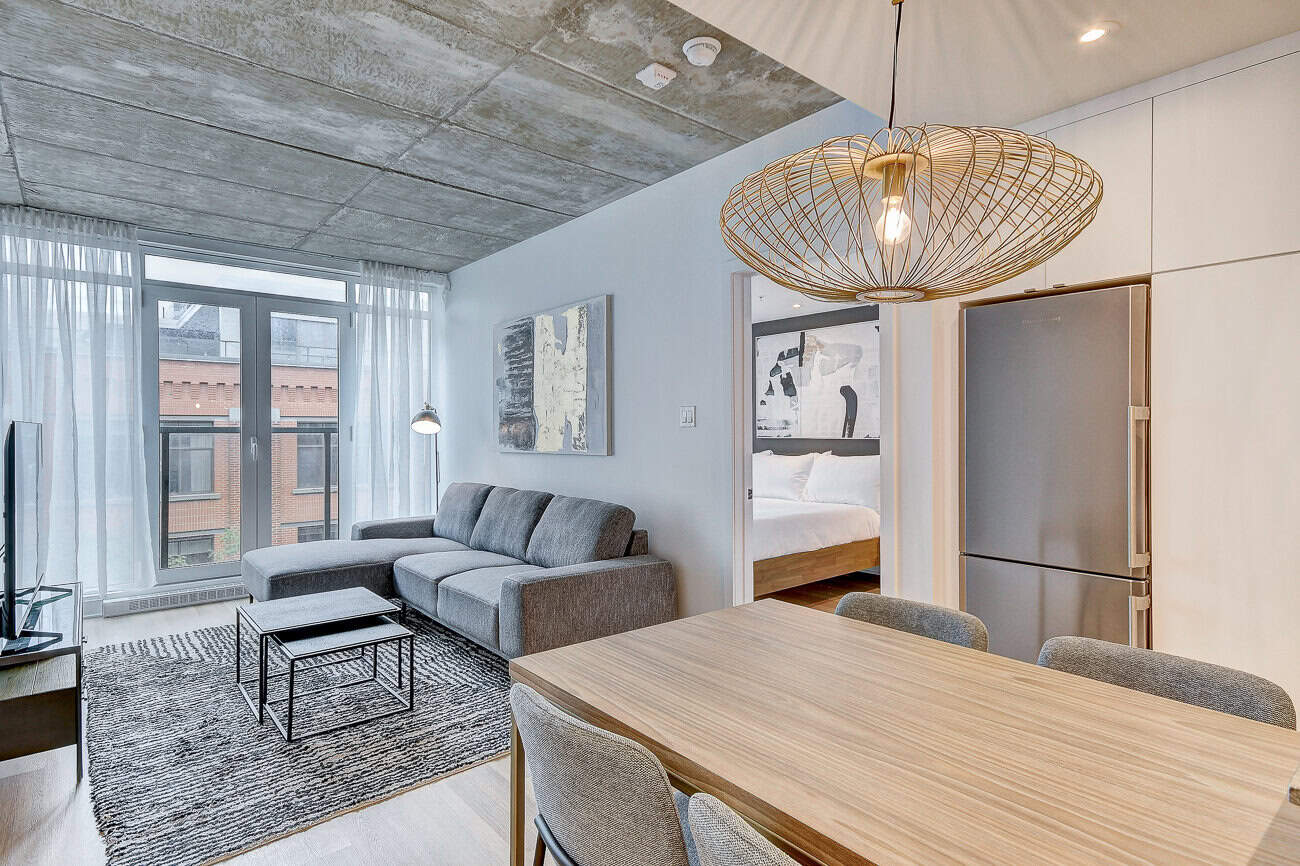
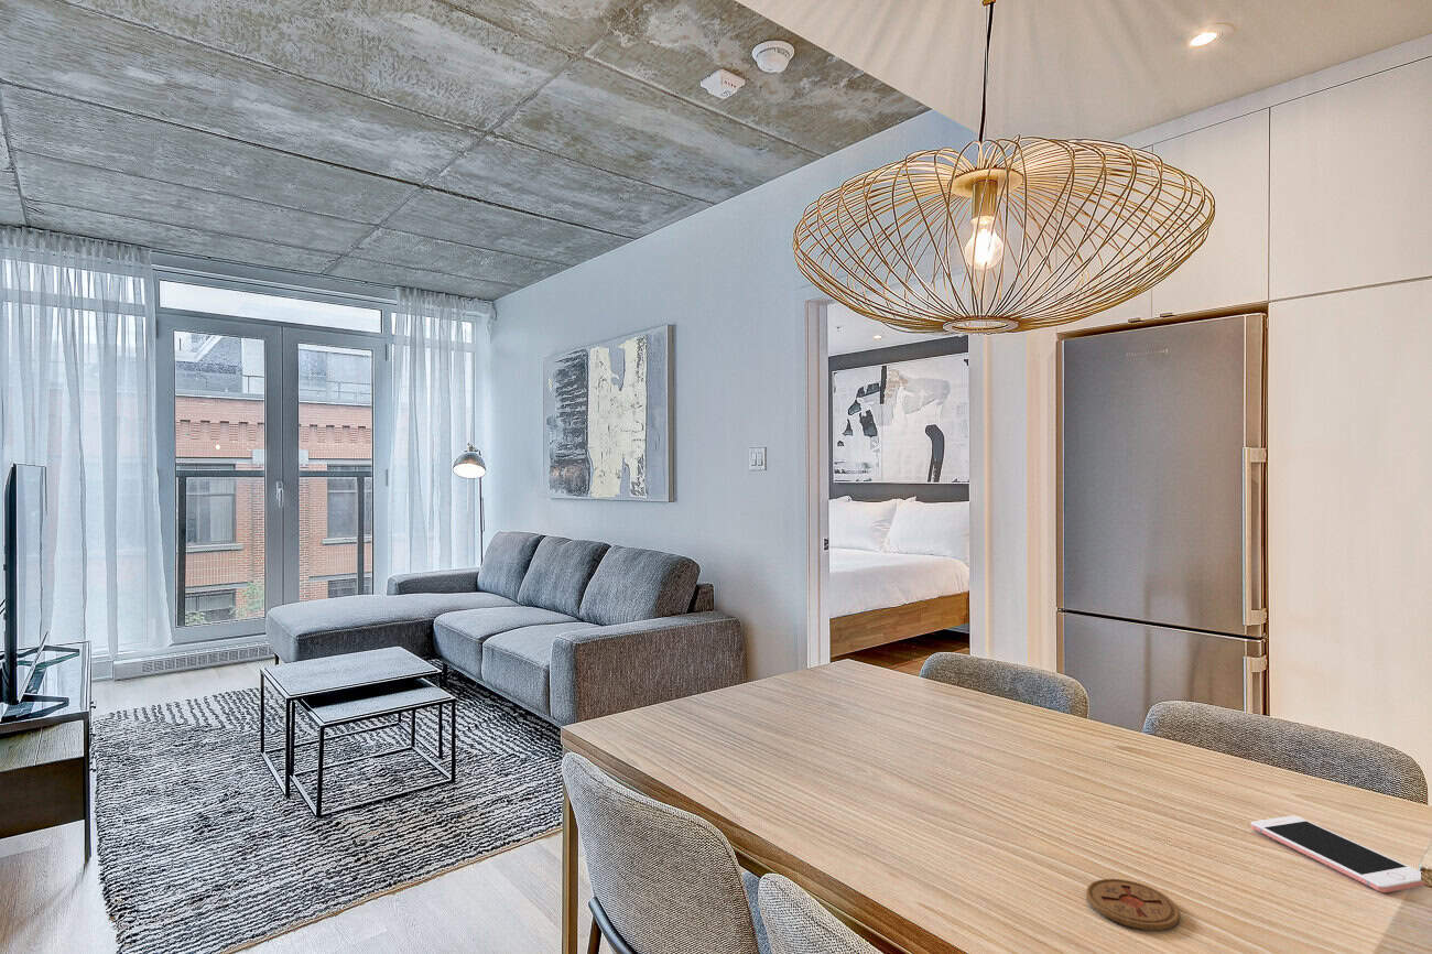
+ coaster [1085,878,1181,931]
+ cell phone [1250,815,1426,893]
